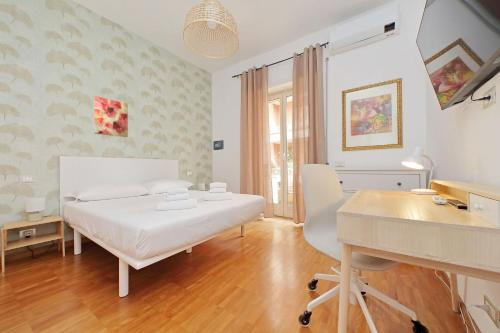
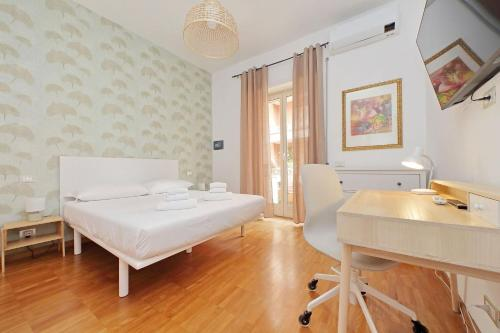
- wall art [93,95,129,138]
